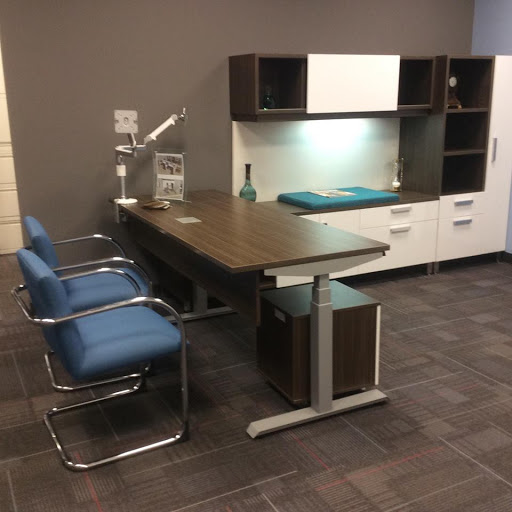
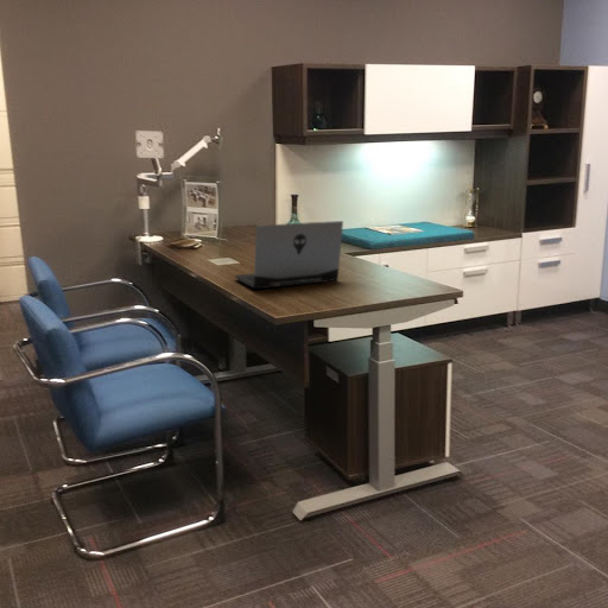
+ laptop [234,220,344,290]
